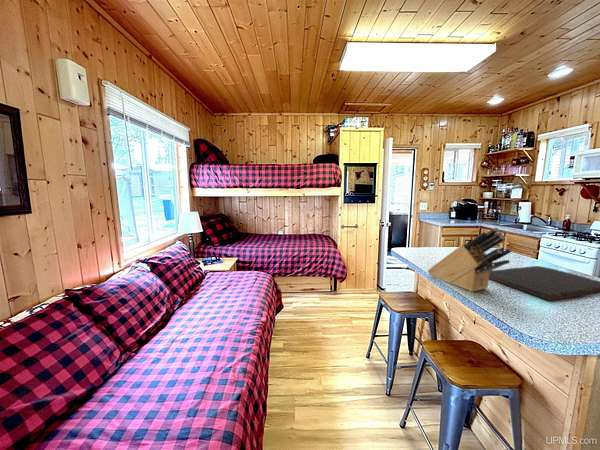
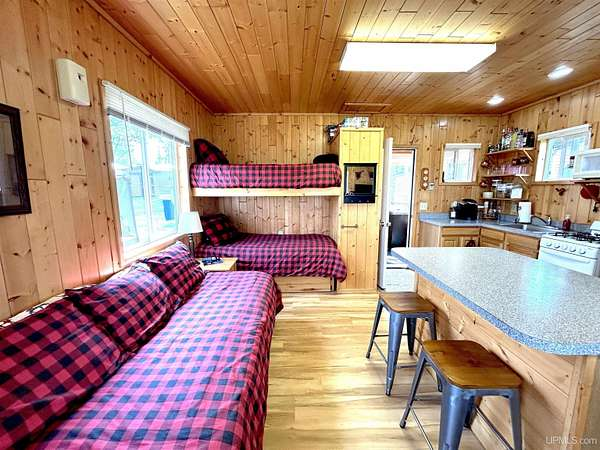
- cutting board [489,265,600,302]
- knife block [427,227,514,293]
